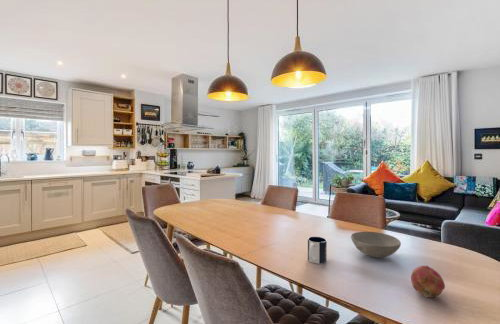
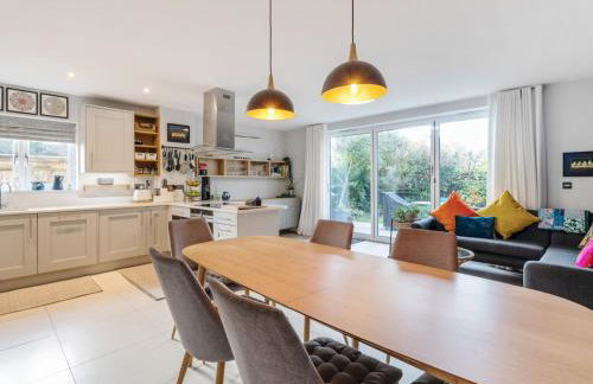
- fruit [410,265,446,299]
- mug [307,236,328,265]
- bowl [350,231,402,258]
